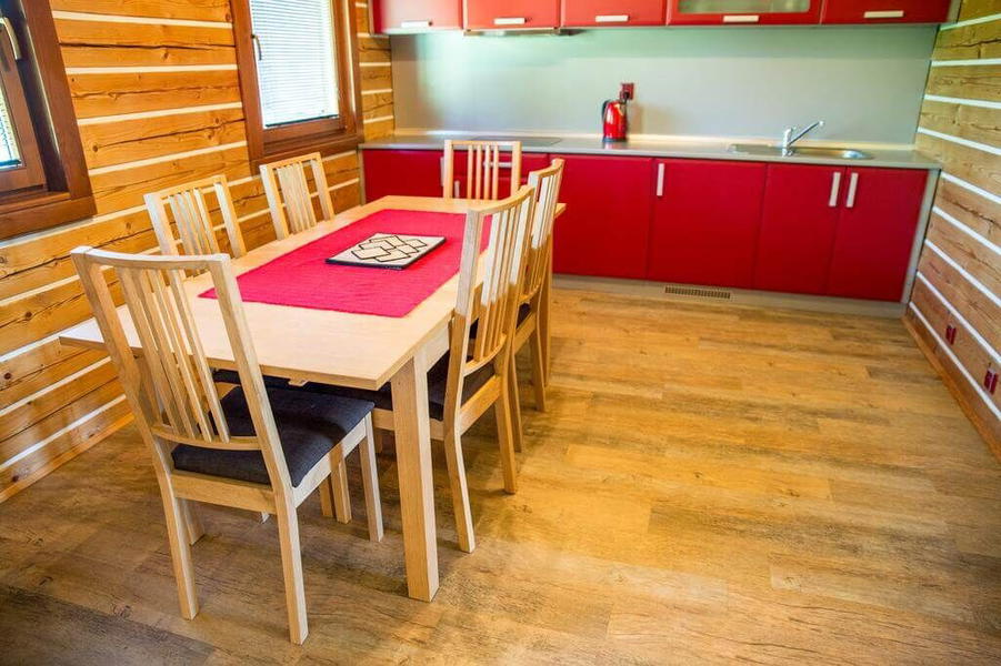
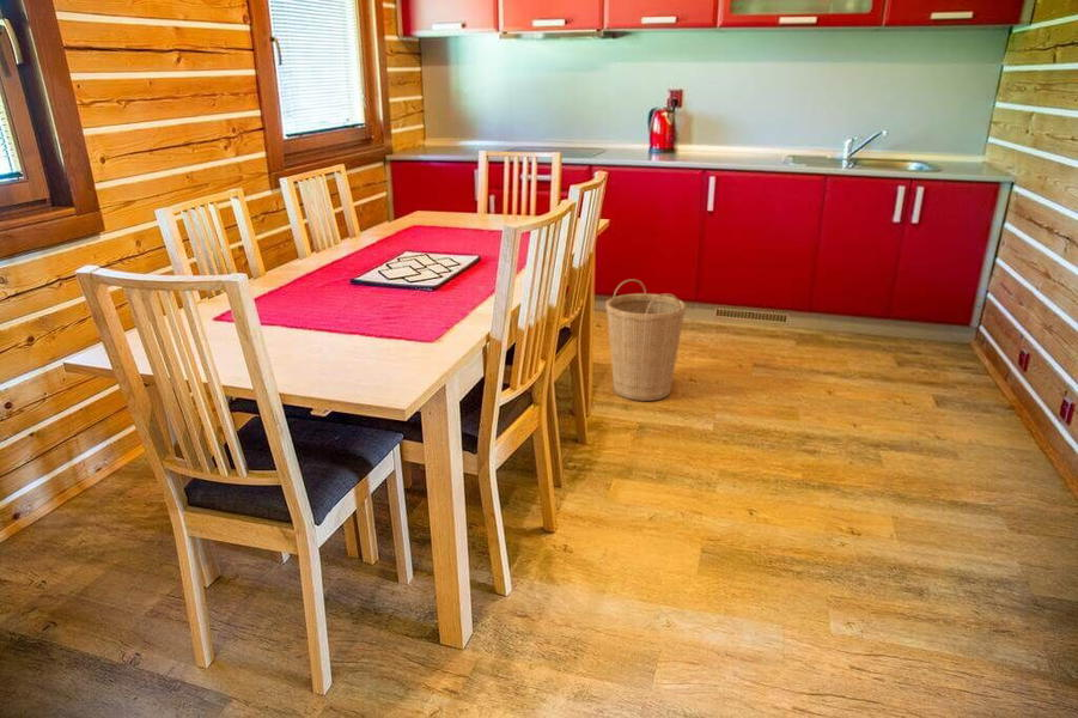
+ basket [604,278,687,402]
